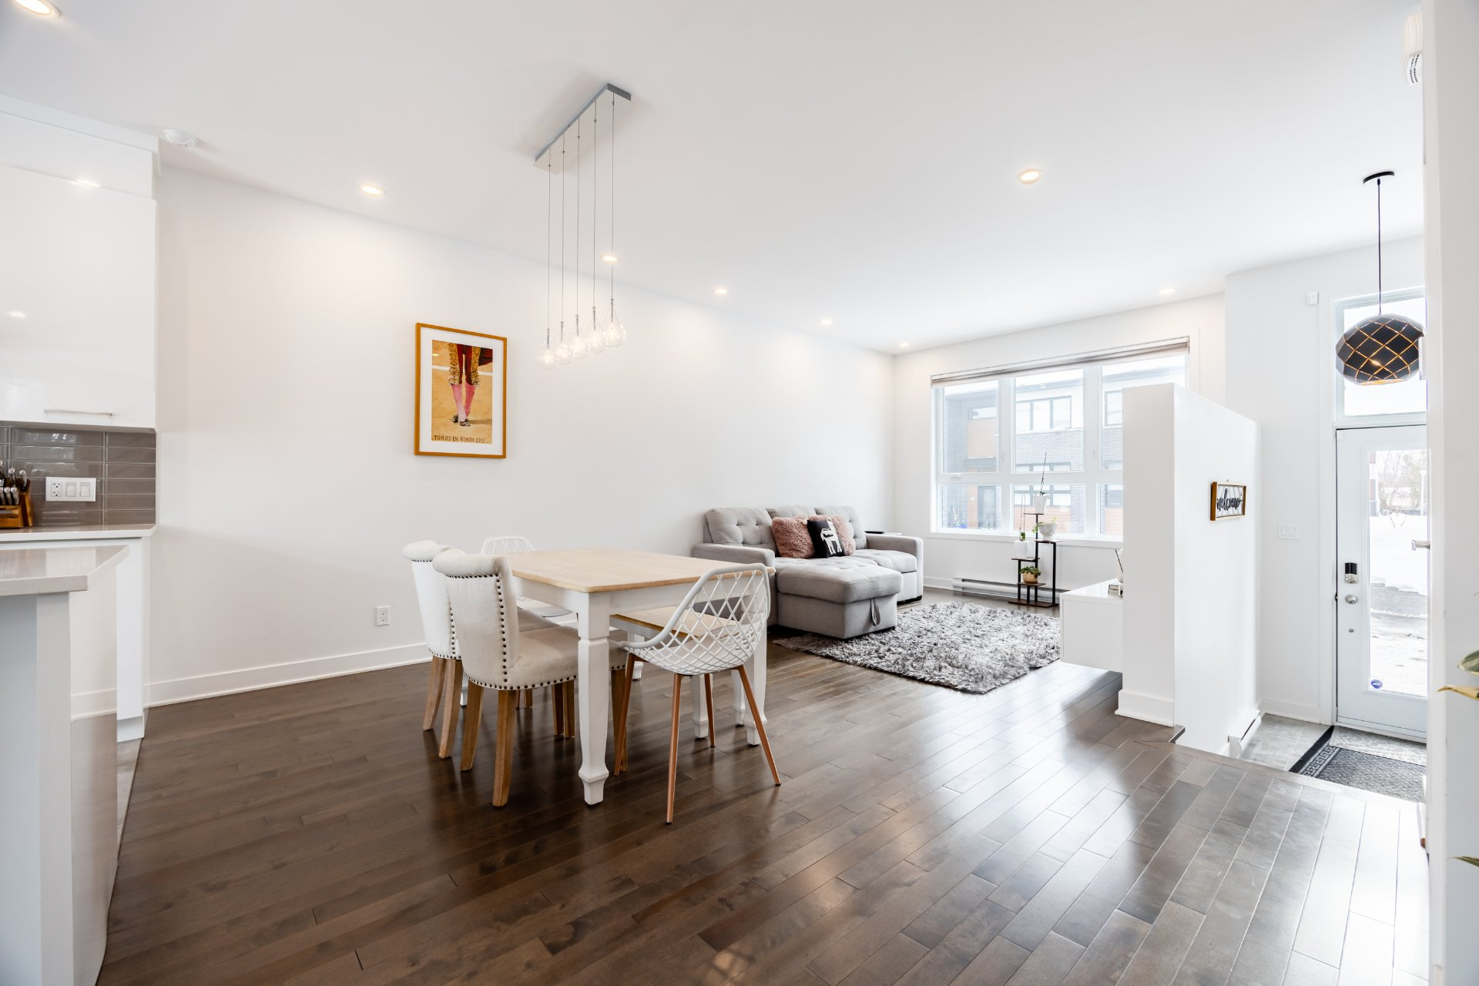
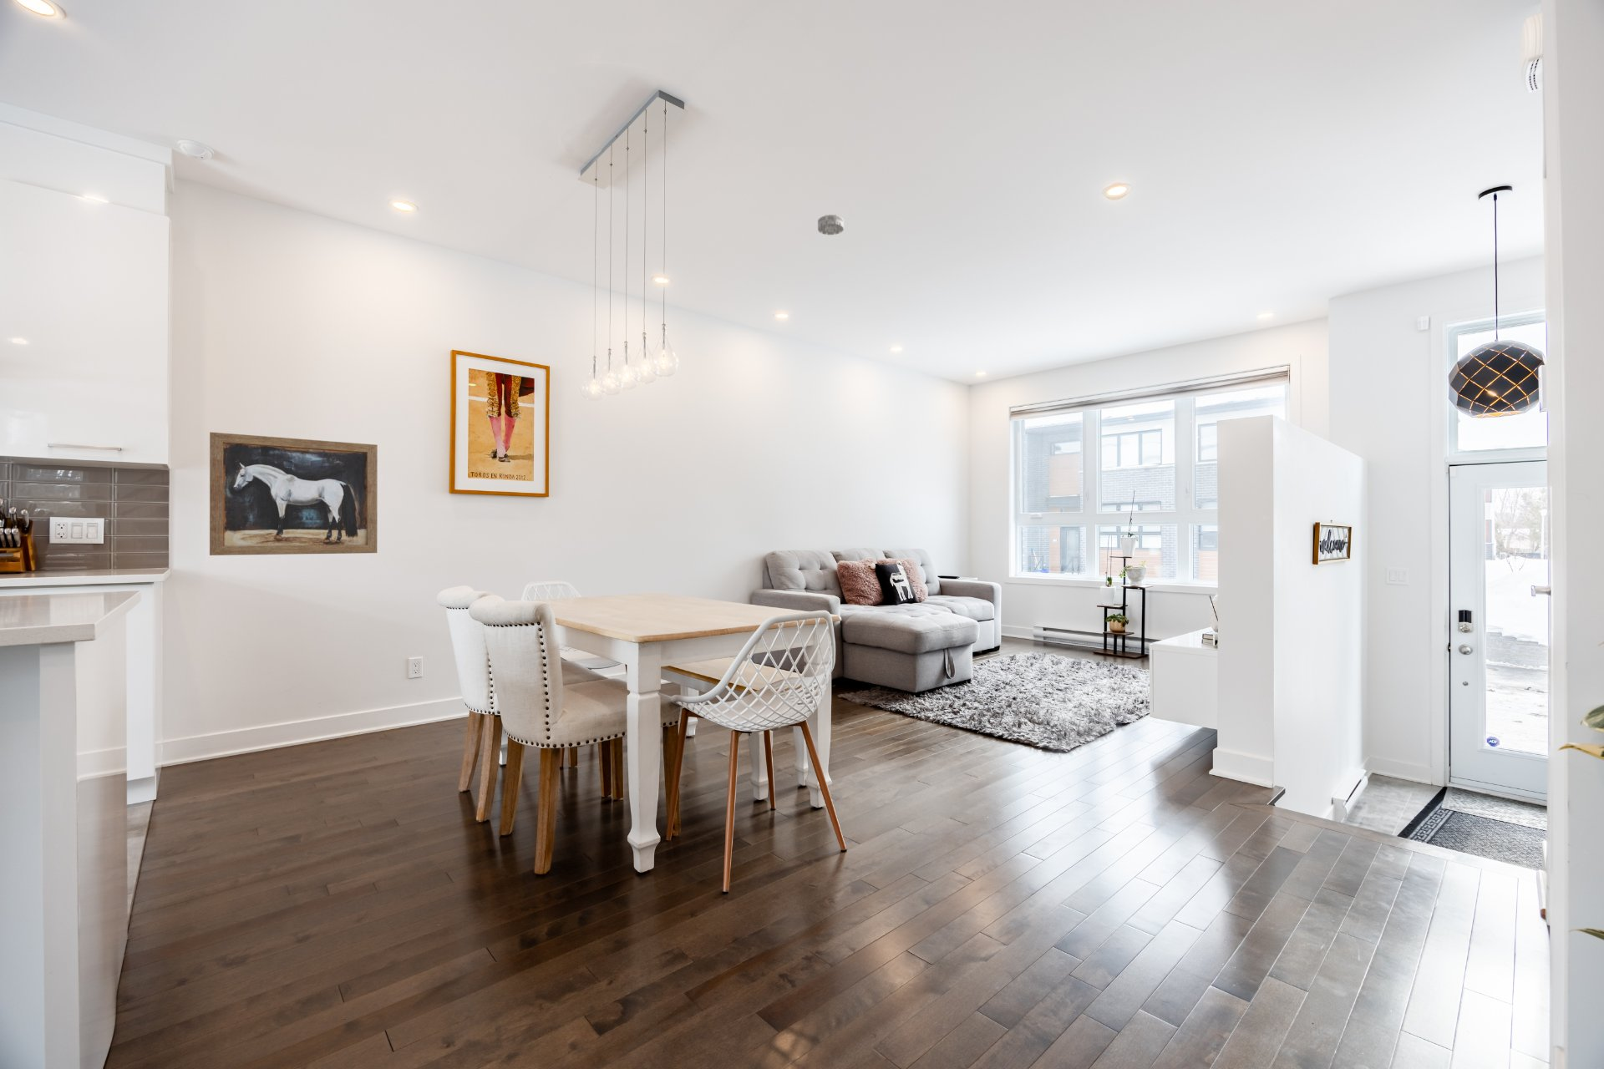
+ smoke detector [818,214,845,235]
+ wall art [209,432,378,556]
